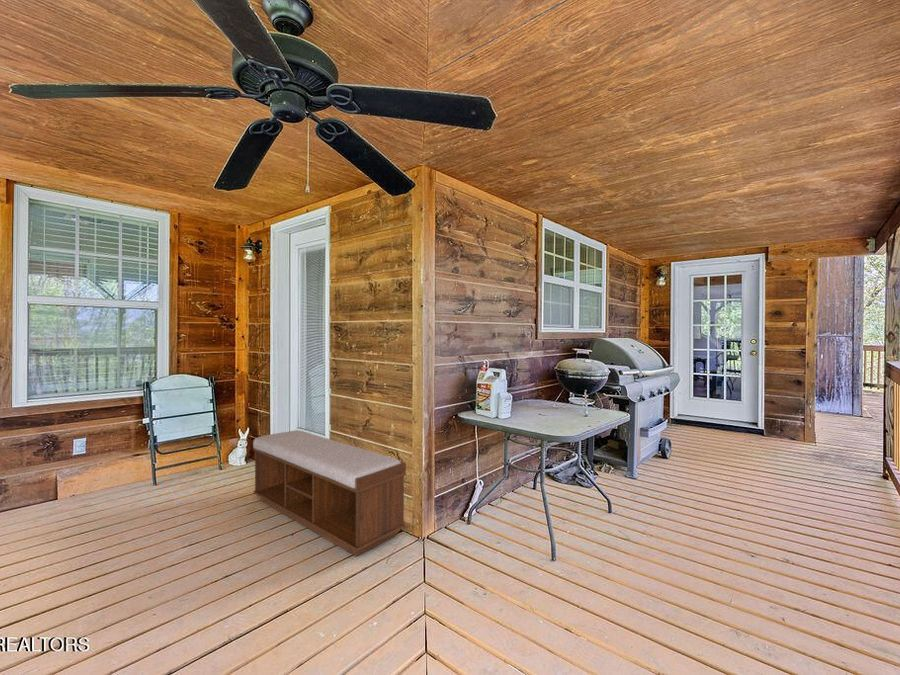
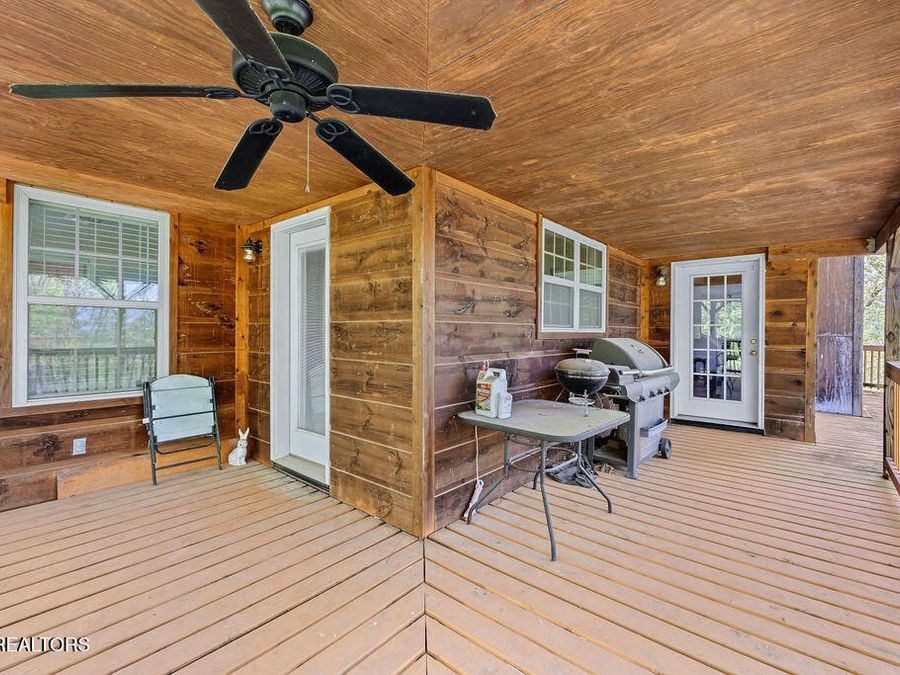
- bench [252,429,407,557]
